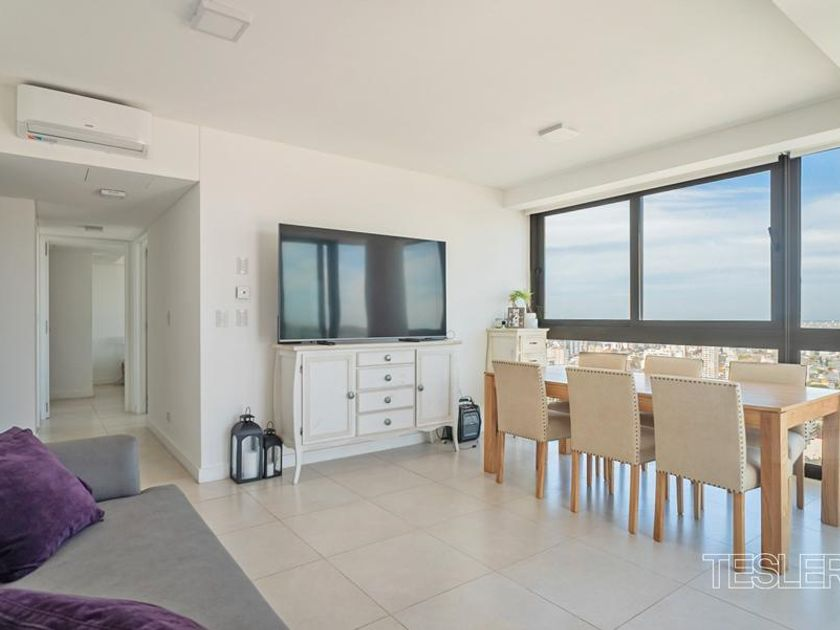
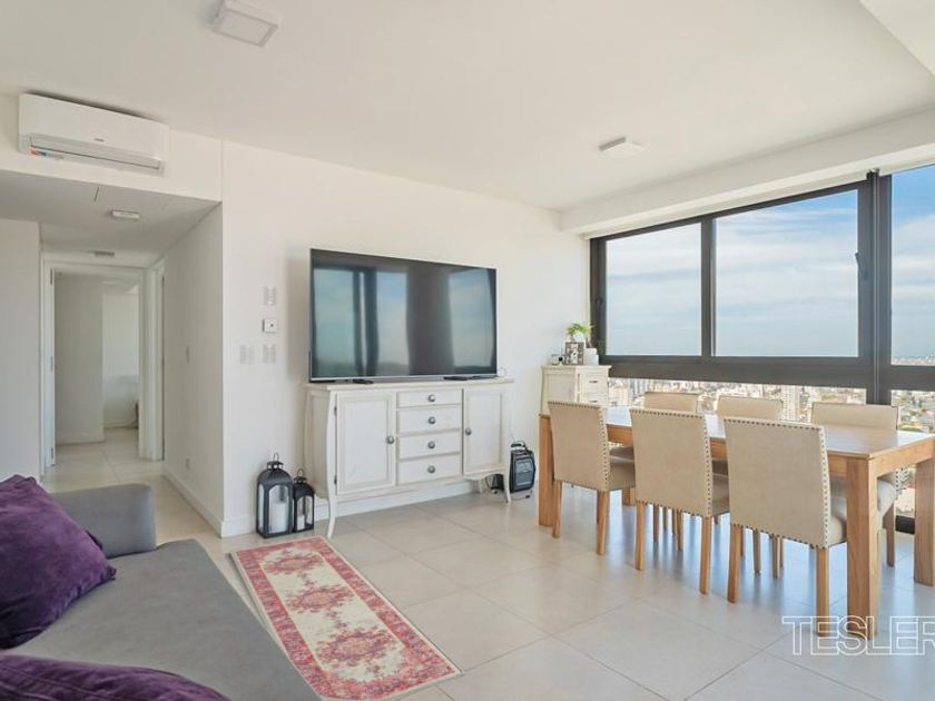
+ rug [228,533,468,701]
